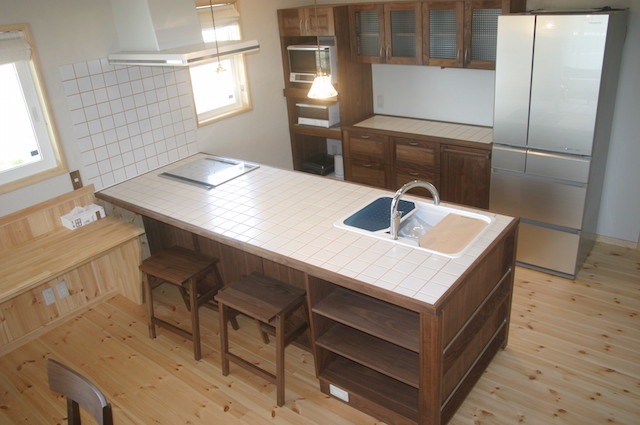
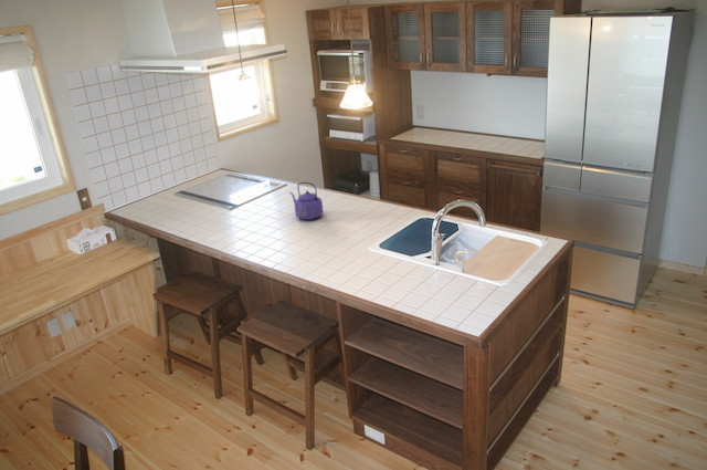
+ kettle [288,181,324,221]
